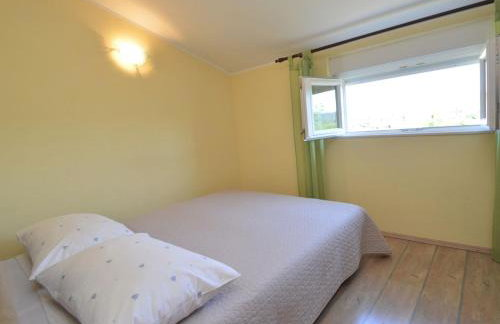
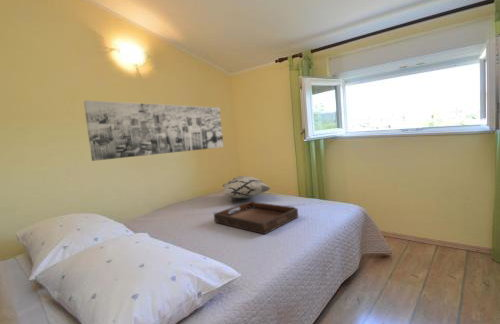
+ decorative pillow [221,175,272,200]
+ serving tray [213,201,299,235]
+ wall art [83,99,225,162]
